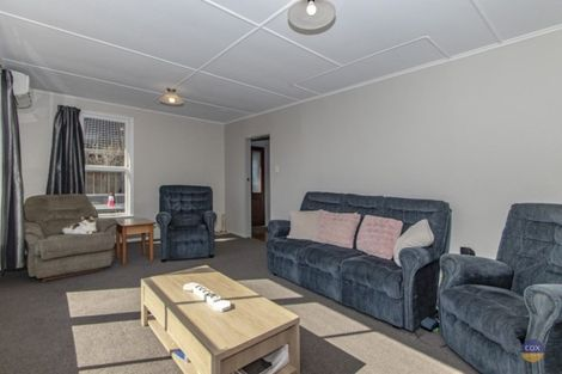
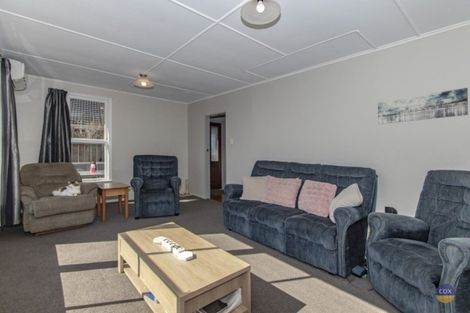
+ wall art [377,87,469,125]
